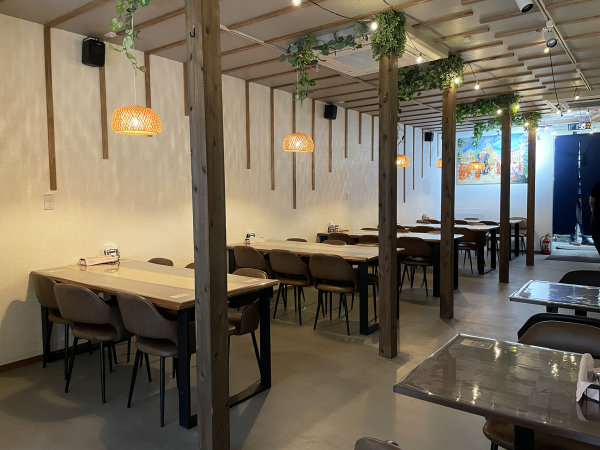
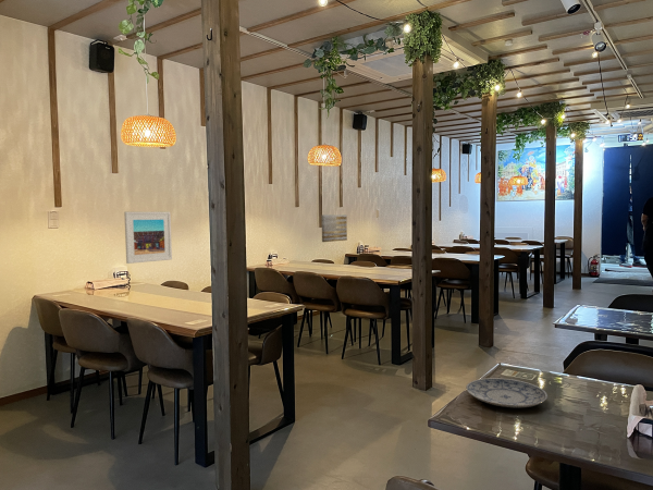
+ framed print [123,211,173,265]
+ wall art [321,213,348,243]
+ plate [465,377,549,408]
